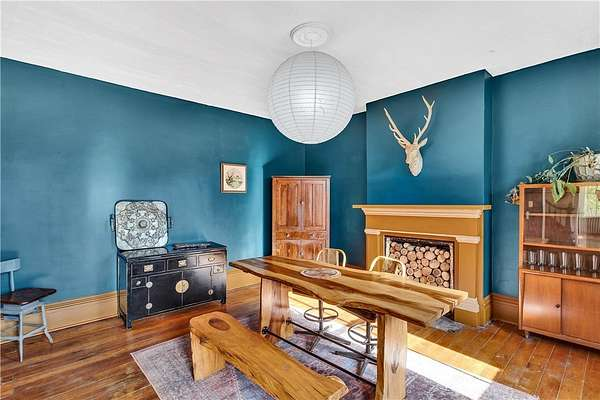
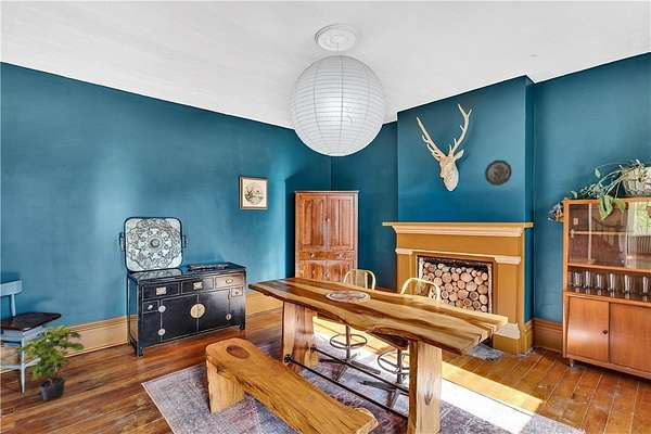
+ decorative plate [484,159,513,187]
+ potted plant [14,324,86,401]
